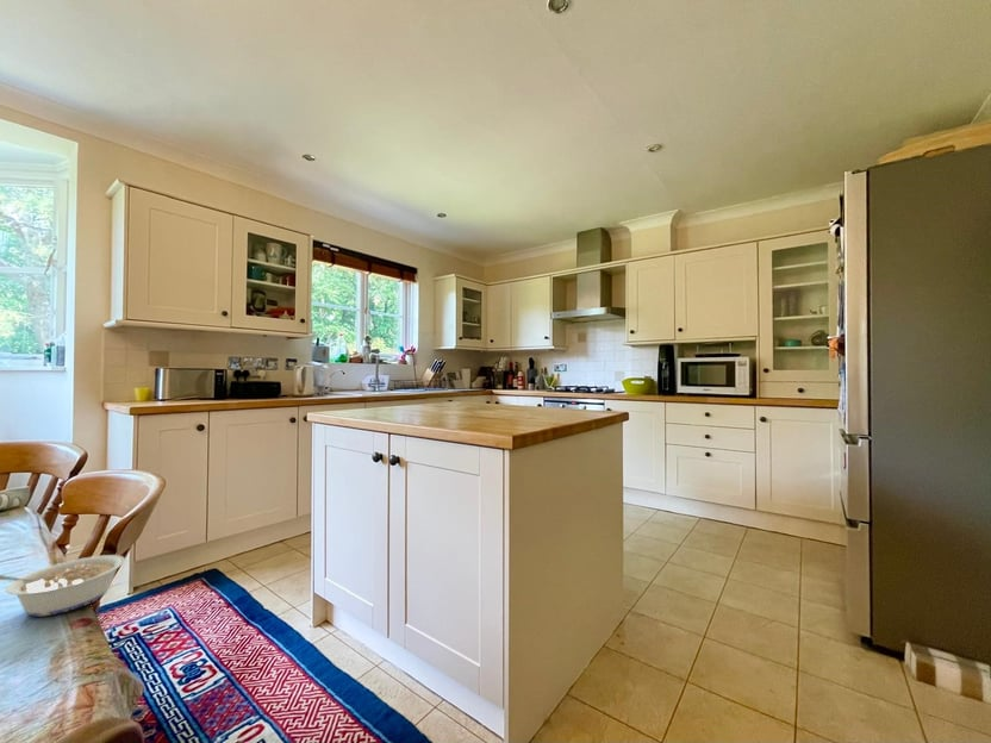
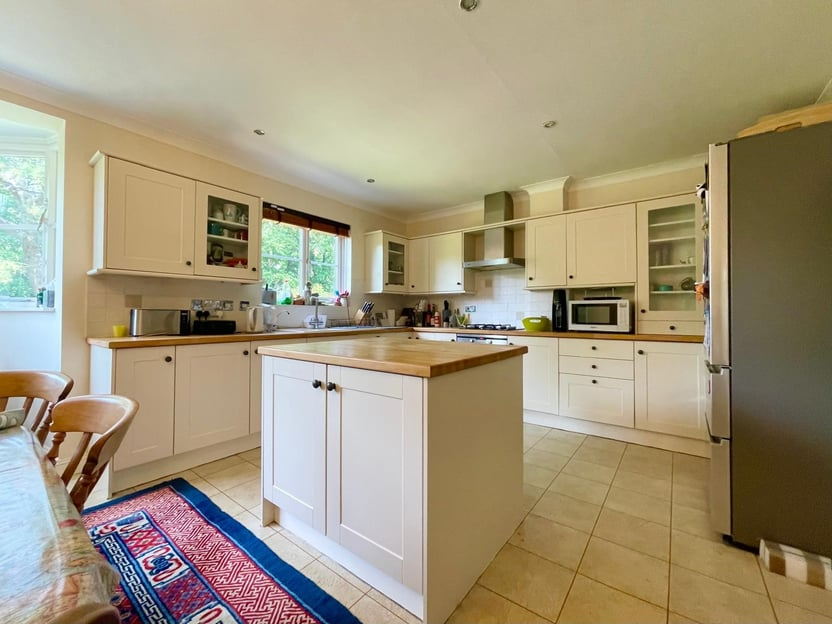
- legume [0,554,126,618]
